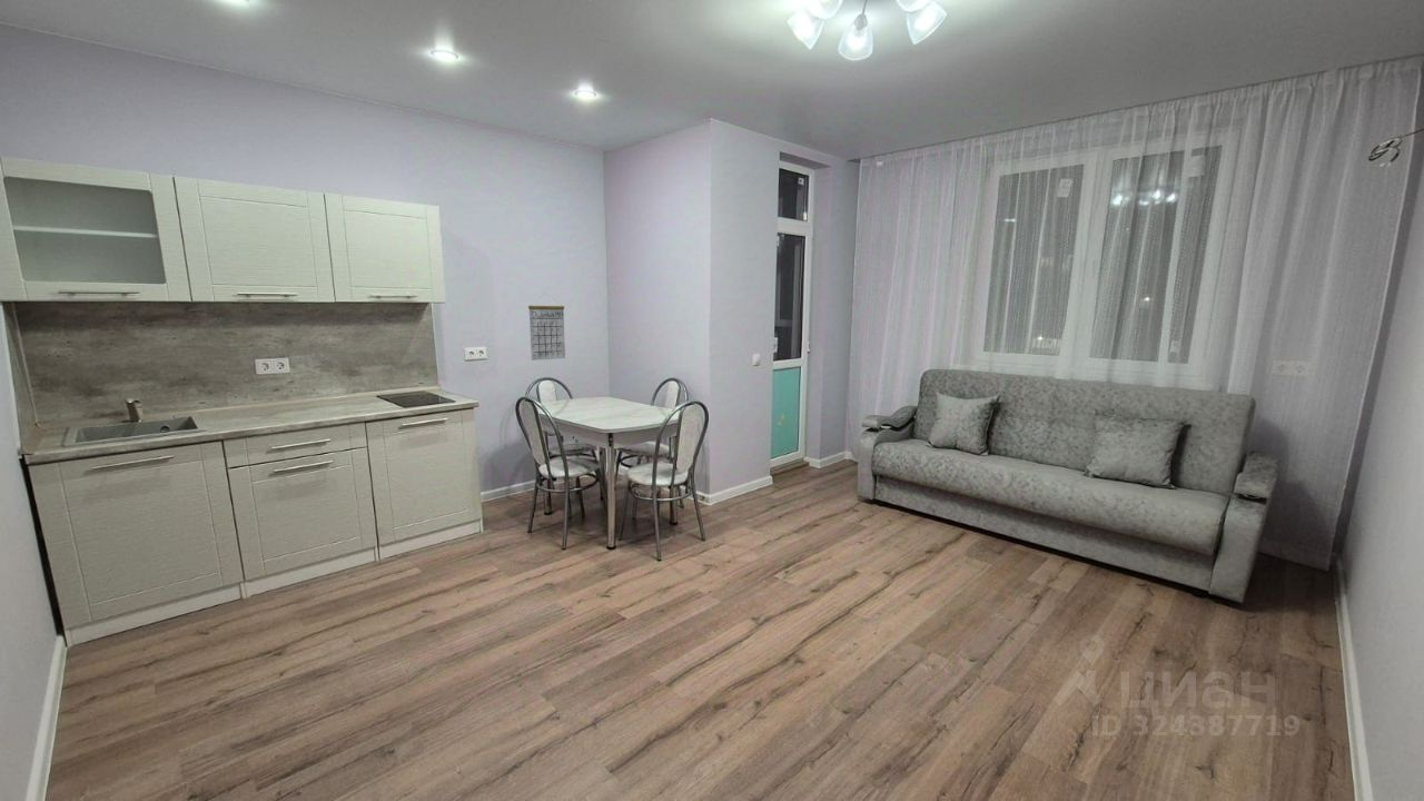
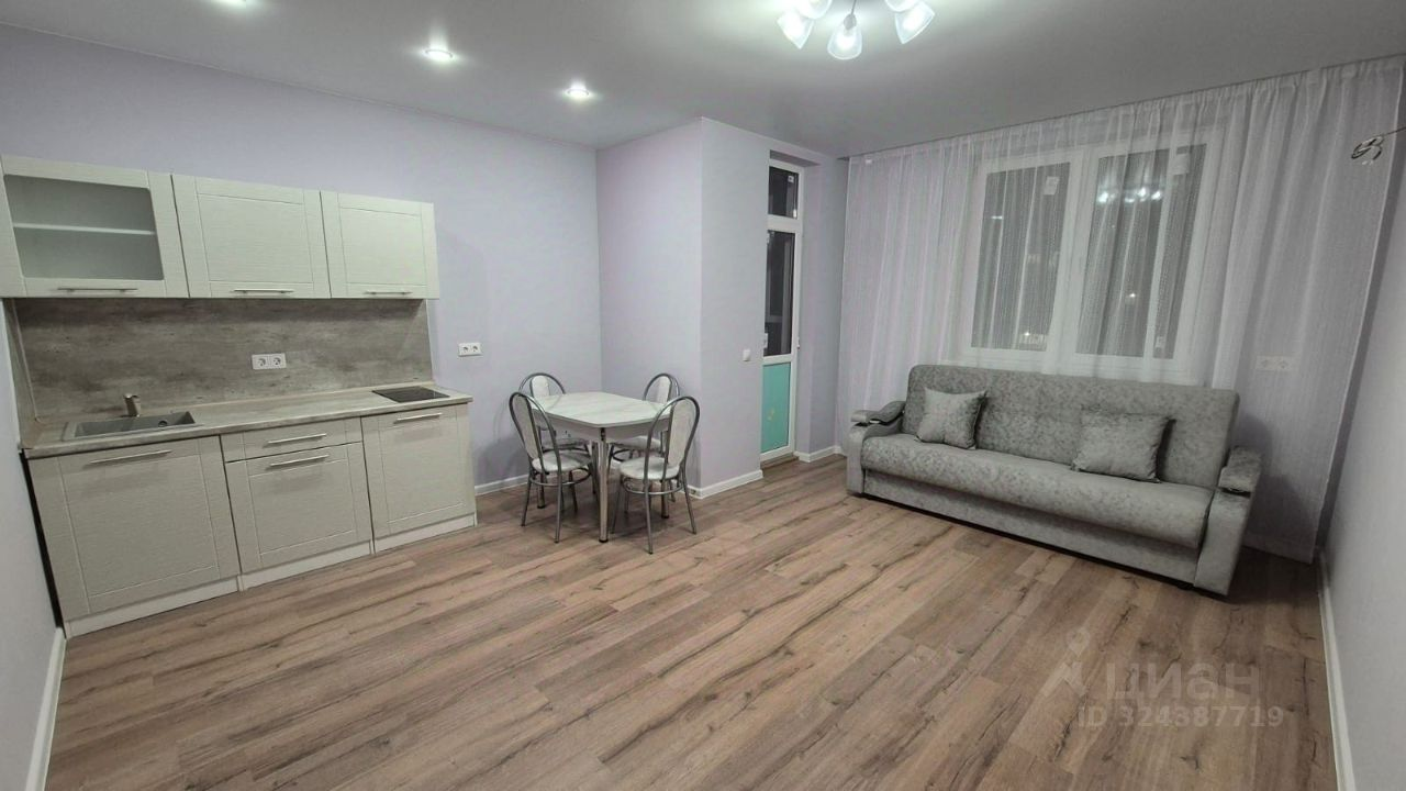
- calendar [527,293,566,362]
